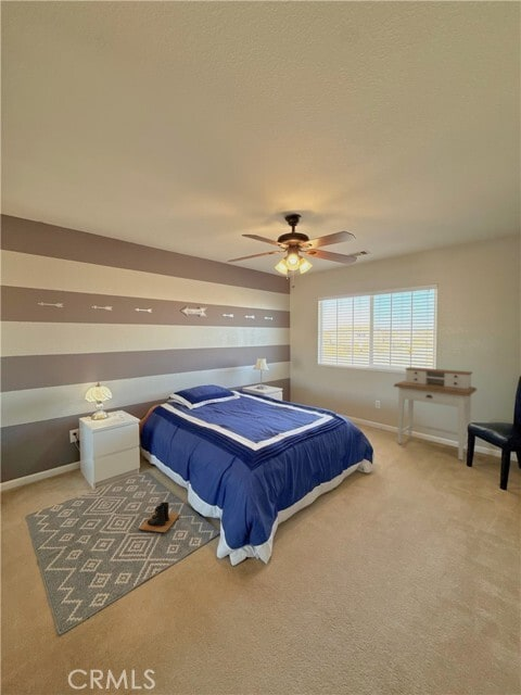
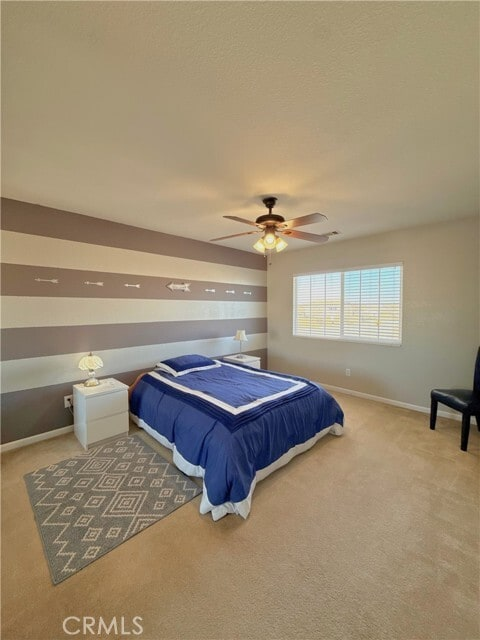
- boots [138,501,180,534]
- desk [393,366,478,462]
